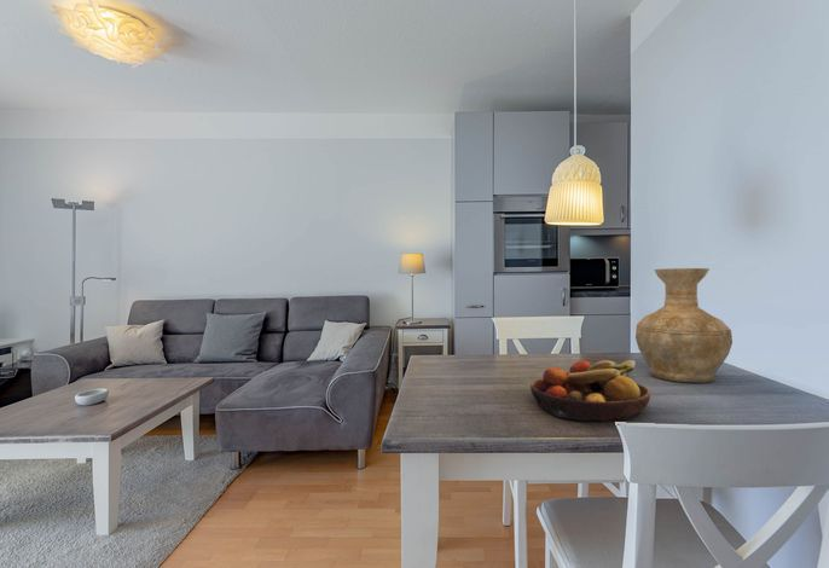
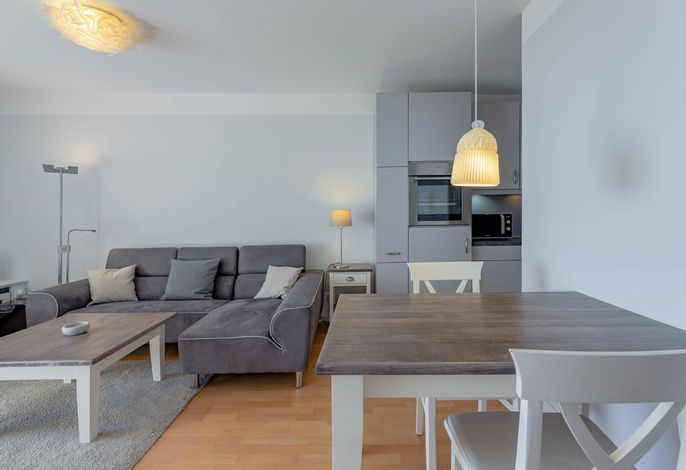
- vase [634,267,734,384]
- fruit bowl [529,359,651,422]
